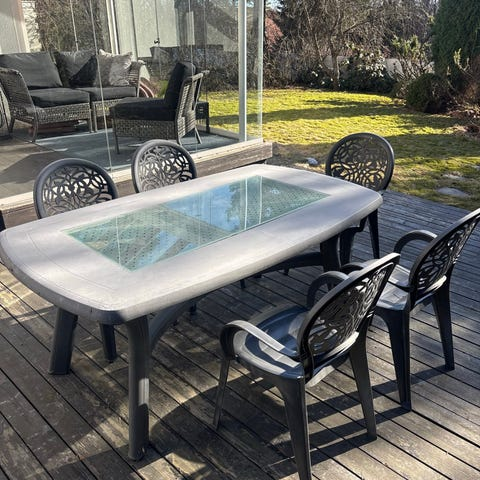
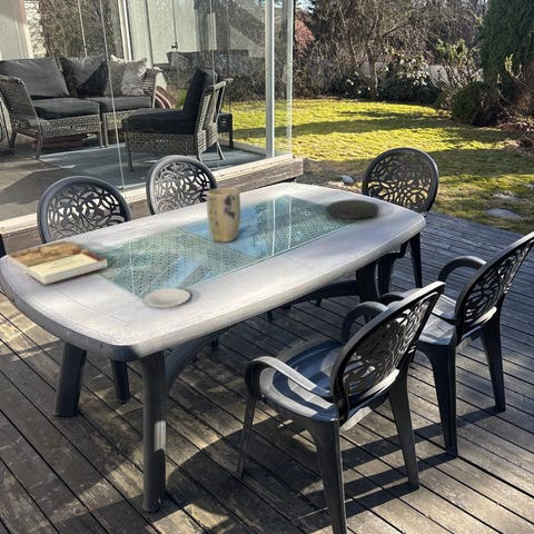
+ plant pot [206,187,241,244]
+ plate [325,198,380,220]
+ plate [142,287,191,308]
+ book [6,239,108,286]
